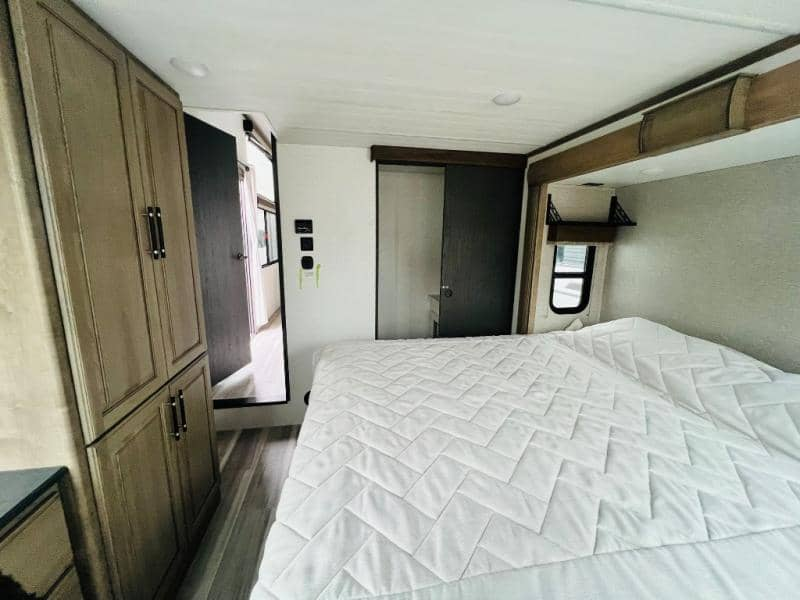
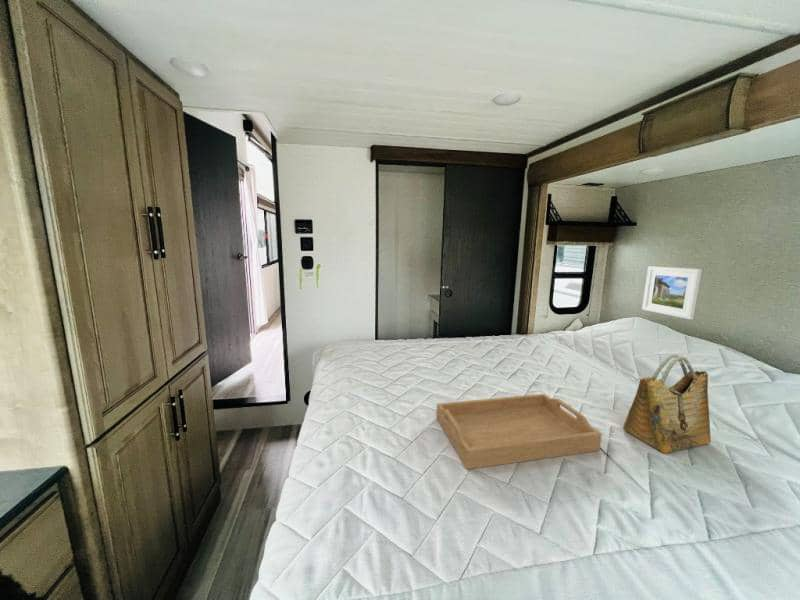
+ grocery bag [622,353,712,454]
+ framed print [641,265,703,320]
+ serving tray [435,393,603,470]
